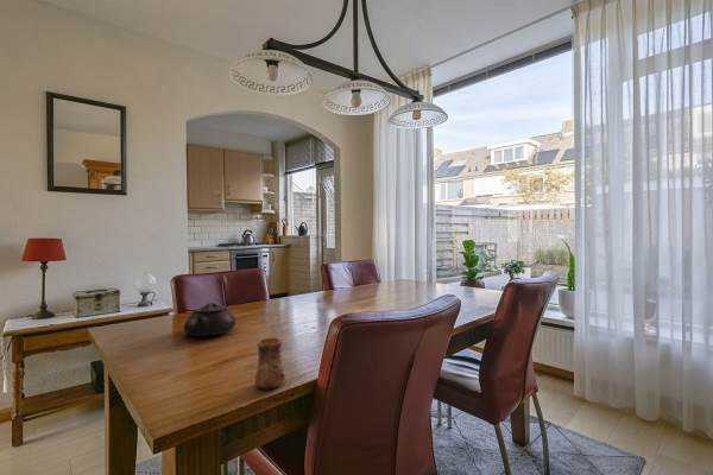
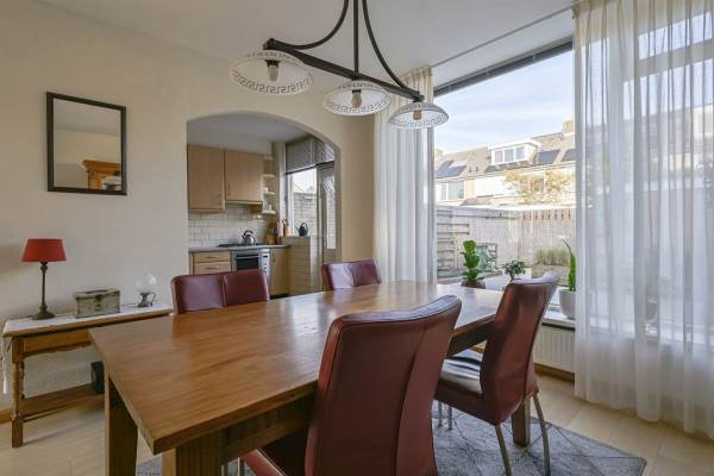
- teapot [183,302,238,337]
- cup [254,337,286,390]
